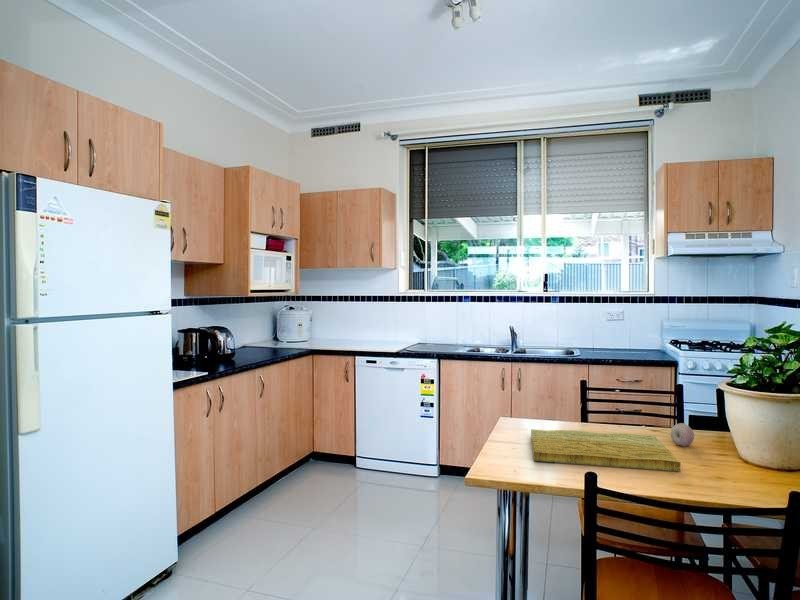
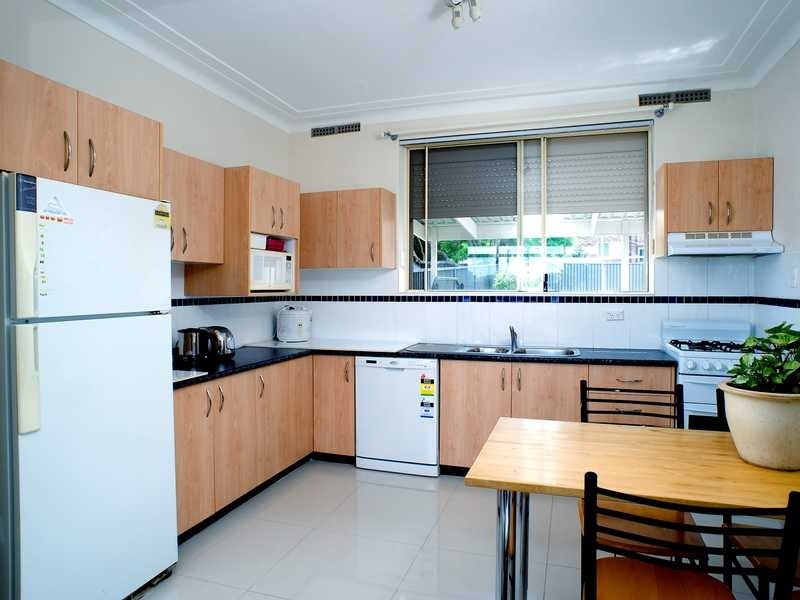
- fruit [670,422,695,448]
- cutting board [530,428,681,473]
